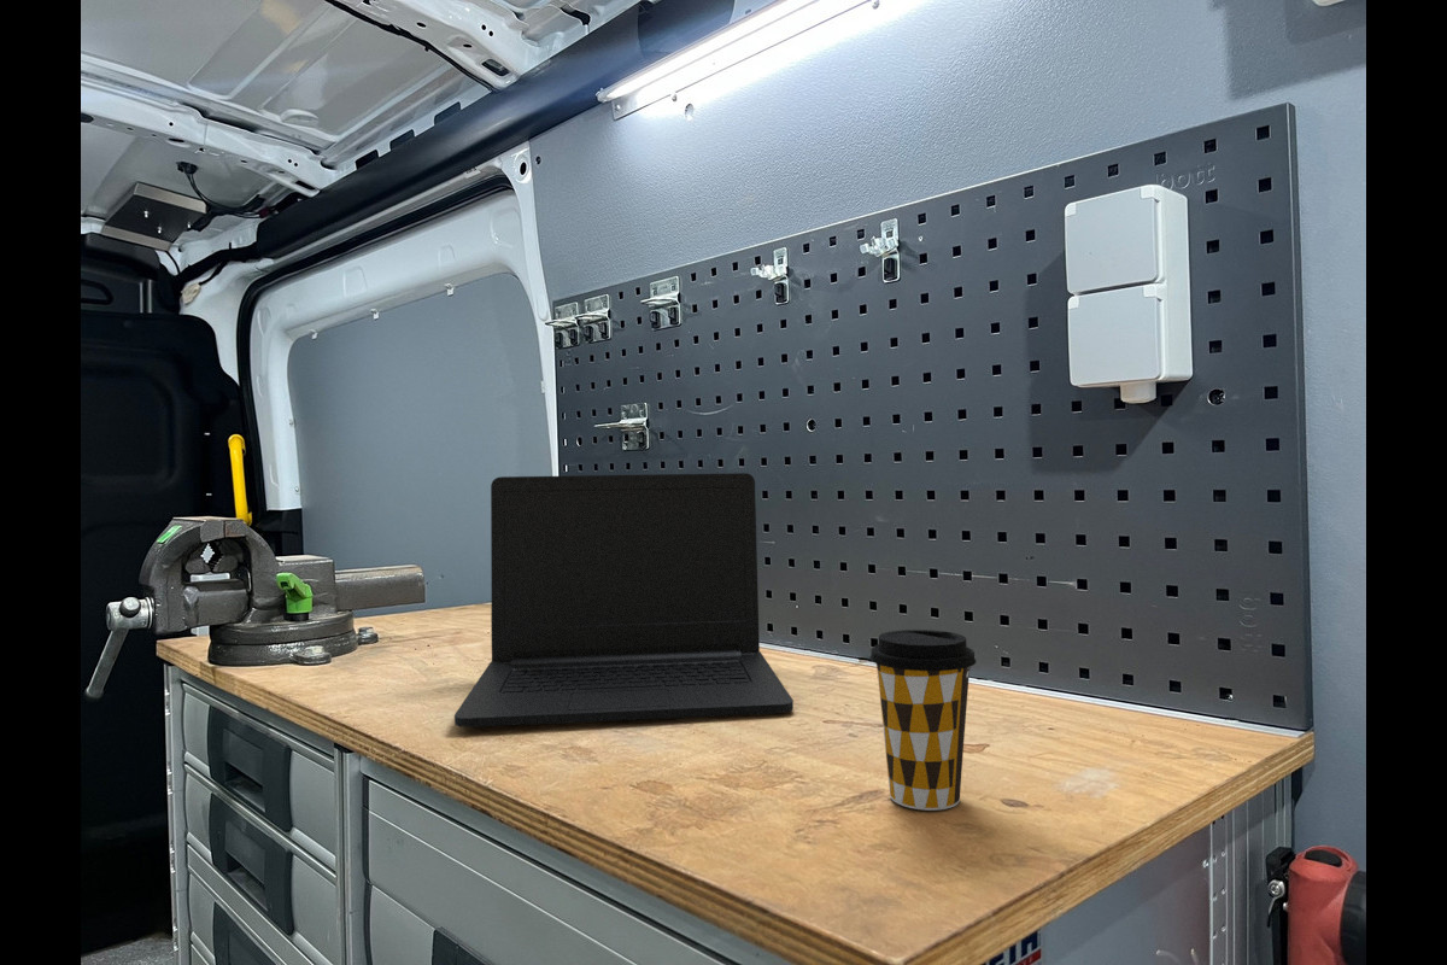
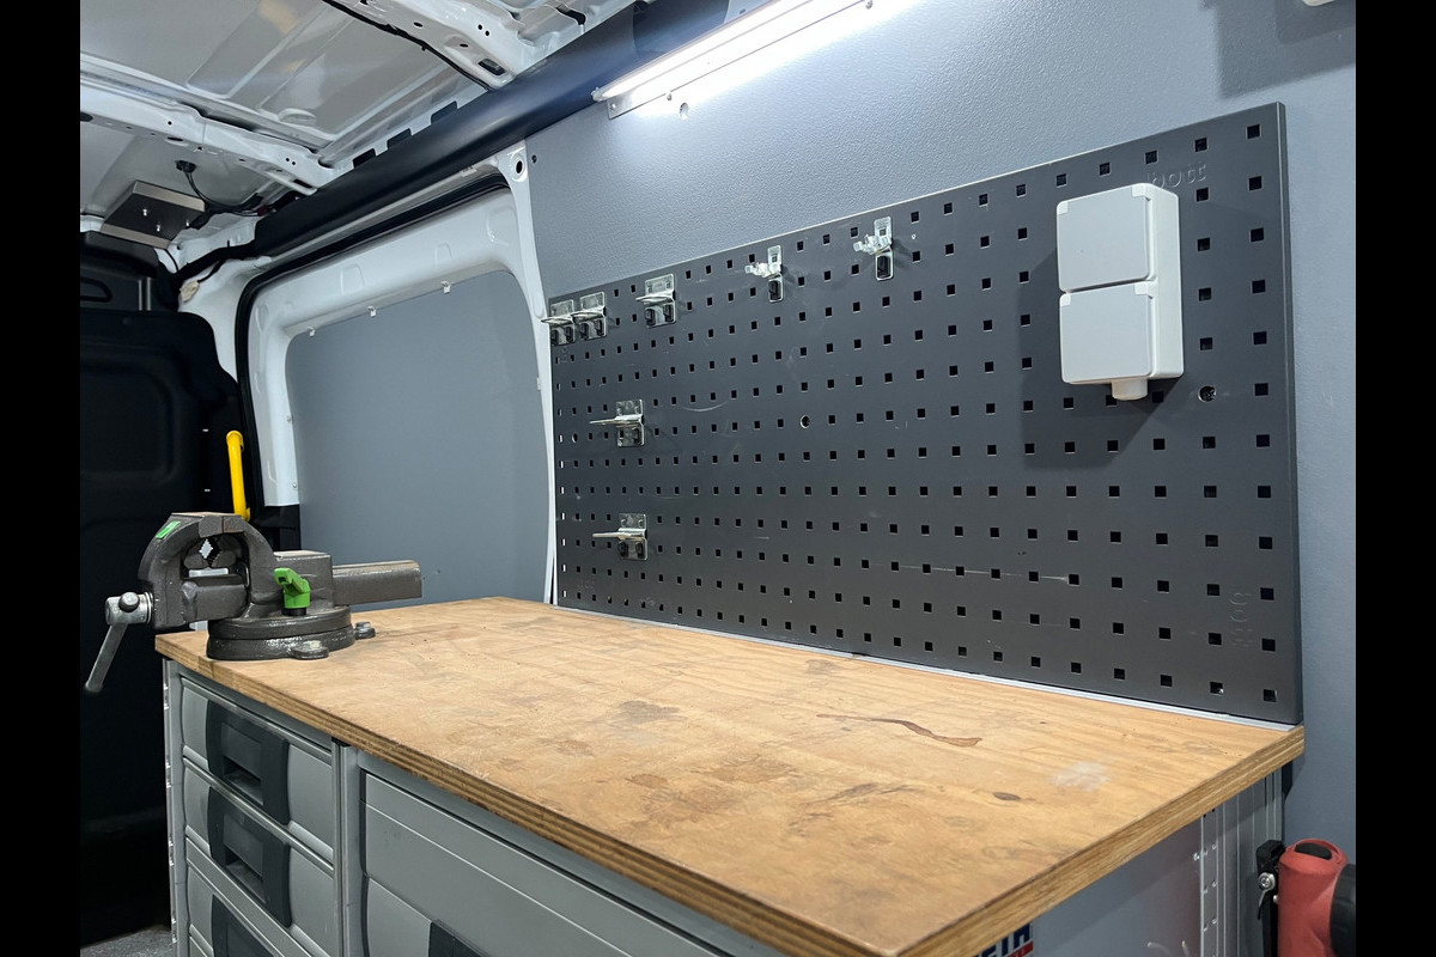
- laptop [453,472,795,729]
- coffee cup [869,628,978,812]
